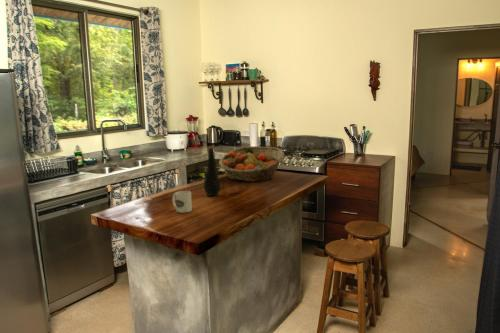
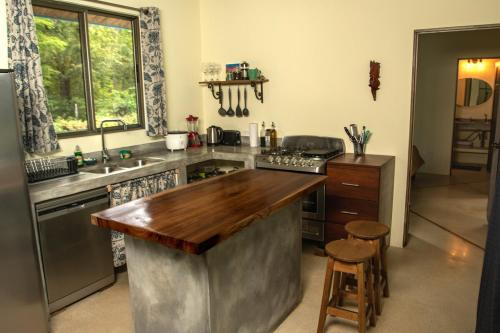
- fruit basket [218,146,285,182]
- bottle [203,145,222,197]
- mug [171,190,193,214]
